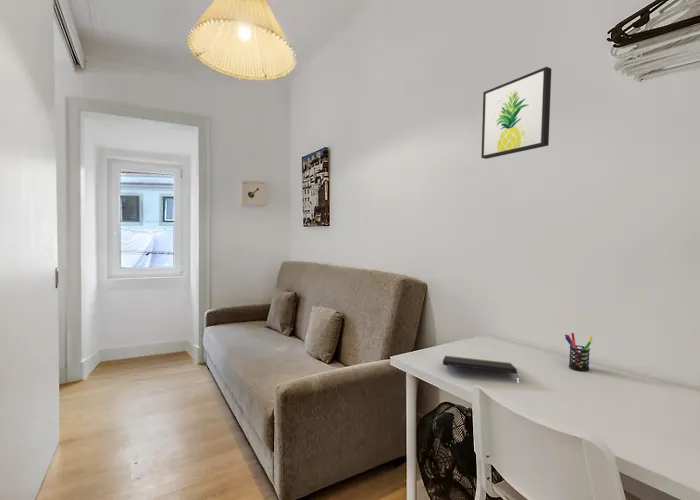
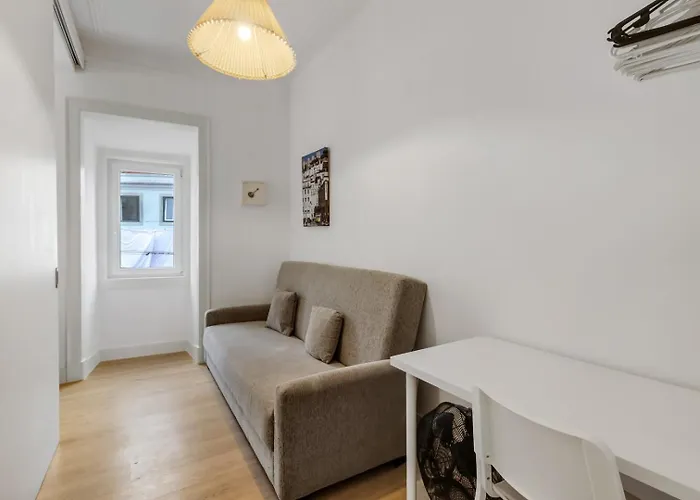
- pen holder [564,332,593,372]
- wall art [480,66,552,160]
- notepad [442,355,519,377]
